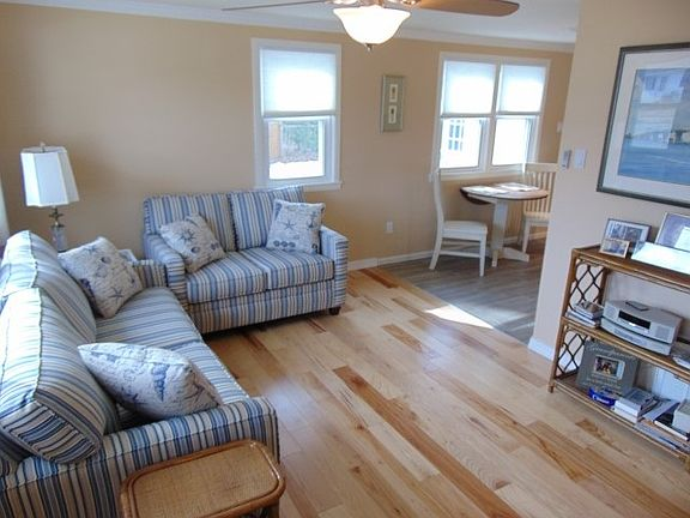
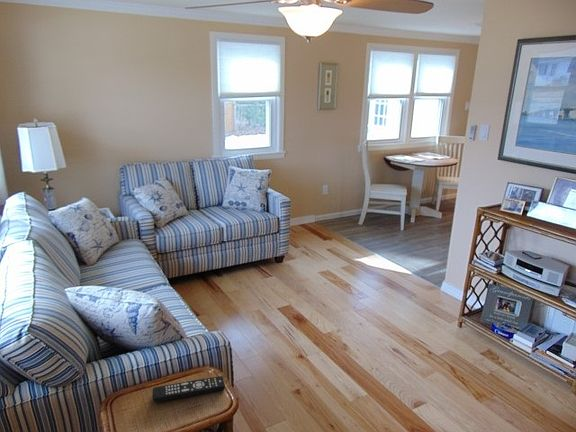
+ remote control [152,375,226,403]
